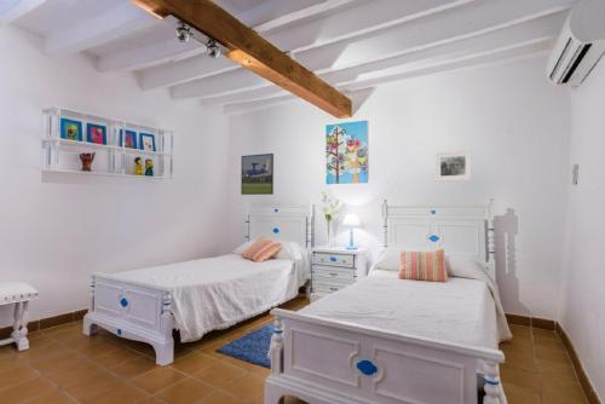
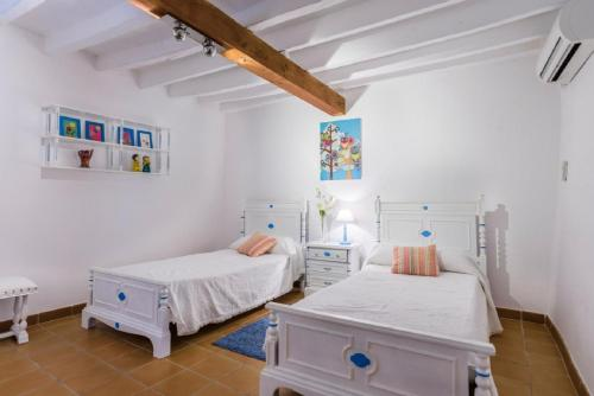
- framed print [240,152,275,196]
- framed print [434,149,473,183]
